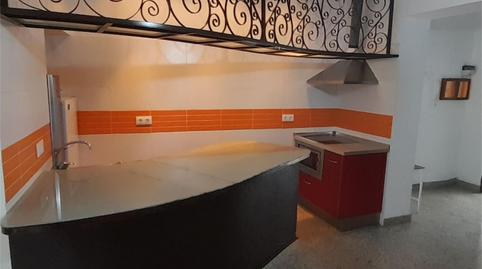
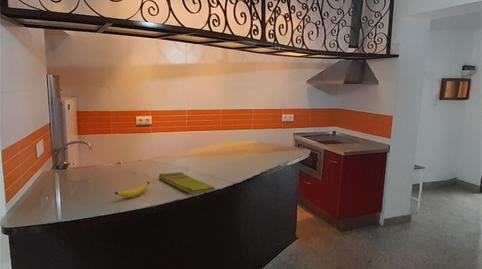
+ dish towel [158,171,216,194]
+ banana [114,181,150,199]
